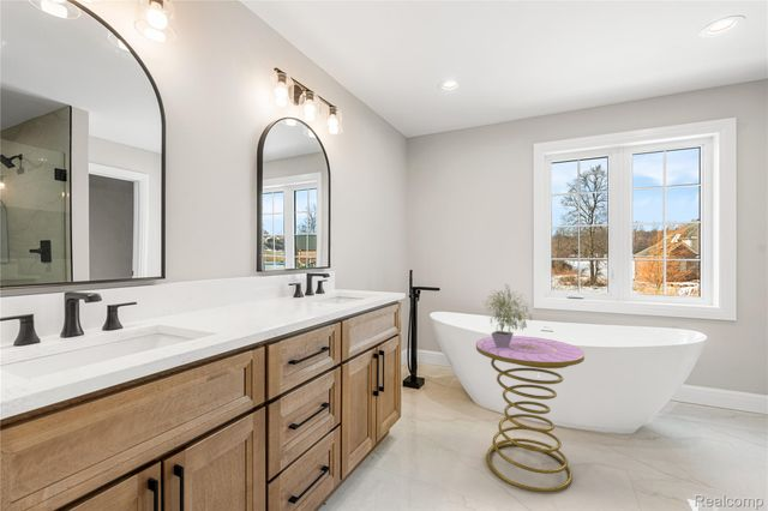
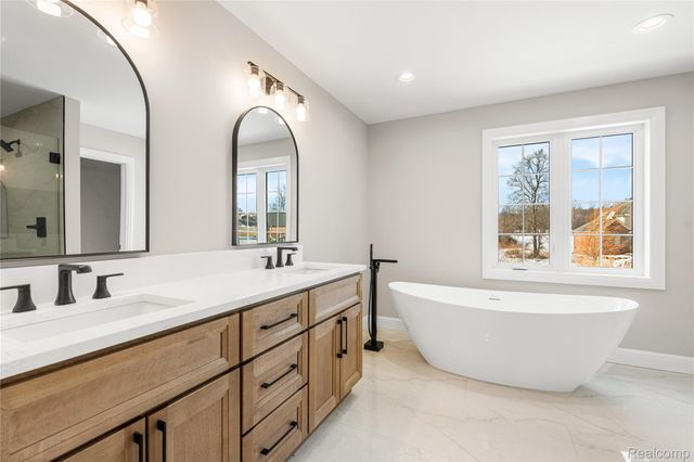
- potted plant [481,283,534,348]
- side table [475,335,586,493]
